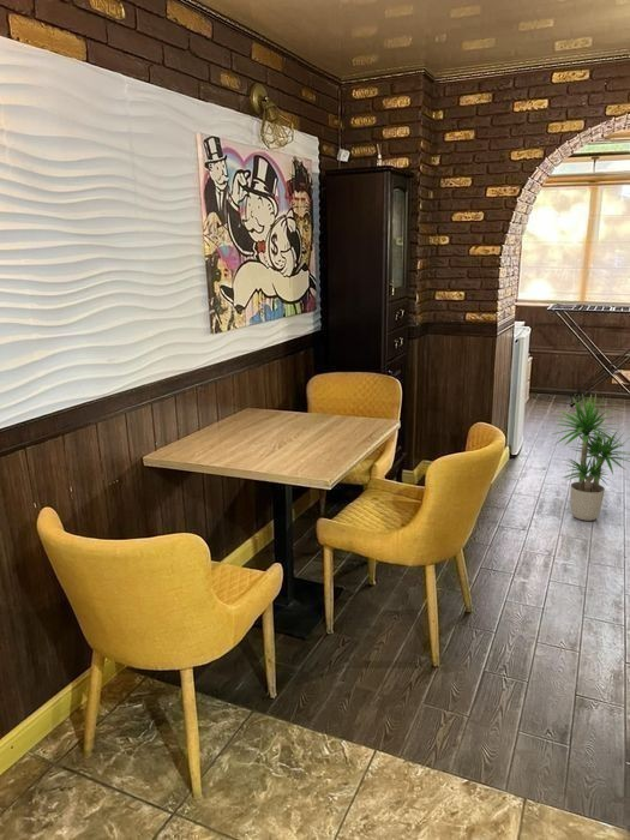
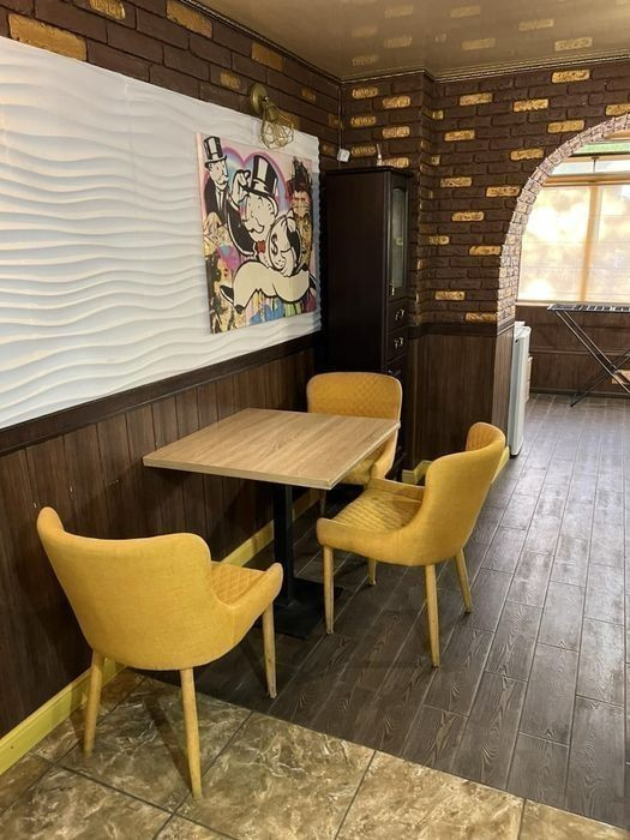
- potted plant [552,394,630,522]
